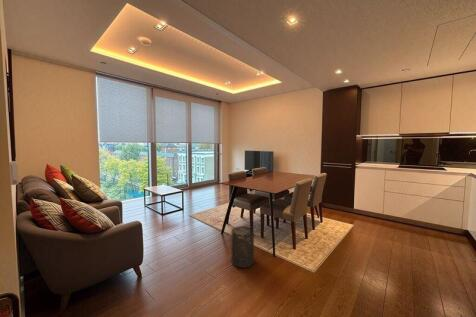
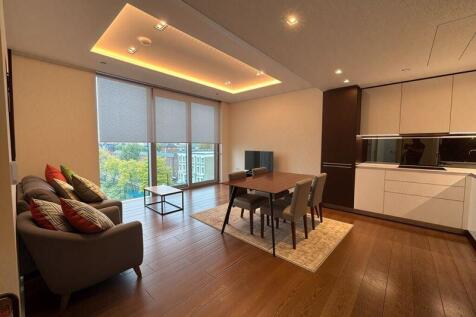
- trash can [230,225,255,269]
